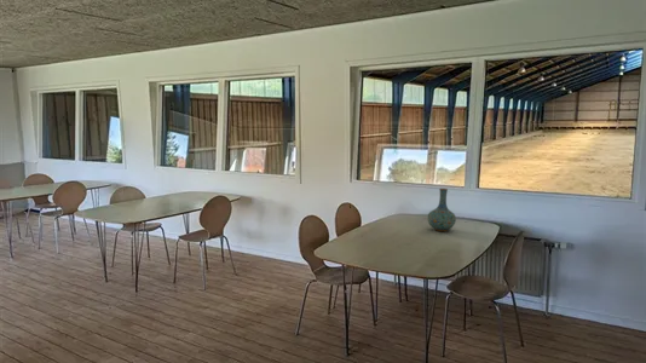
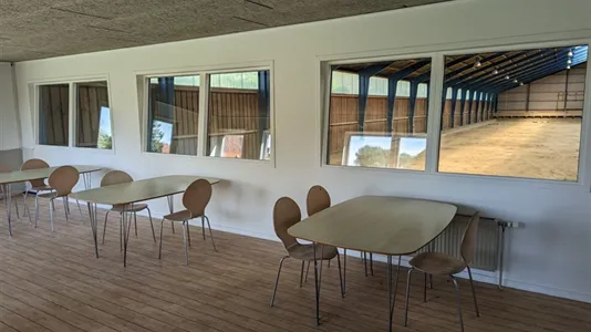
- vase [426,188,457,232]
